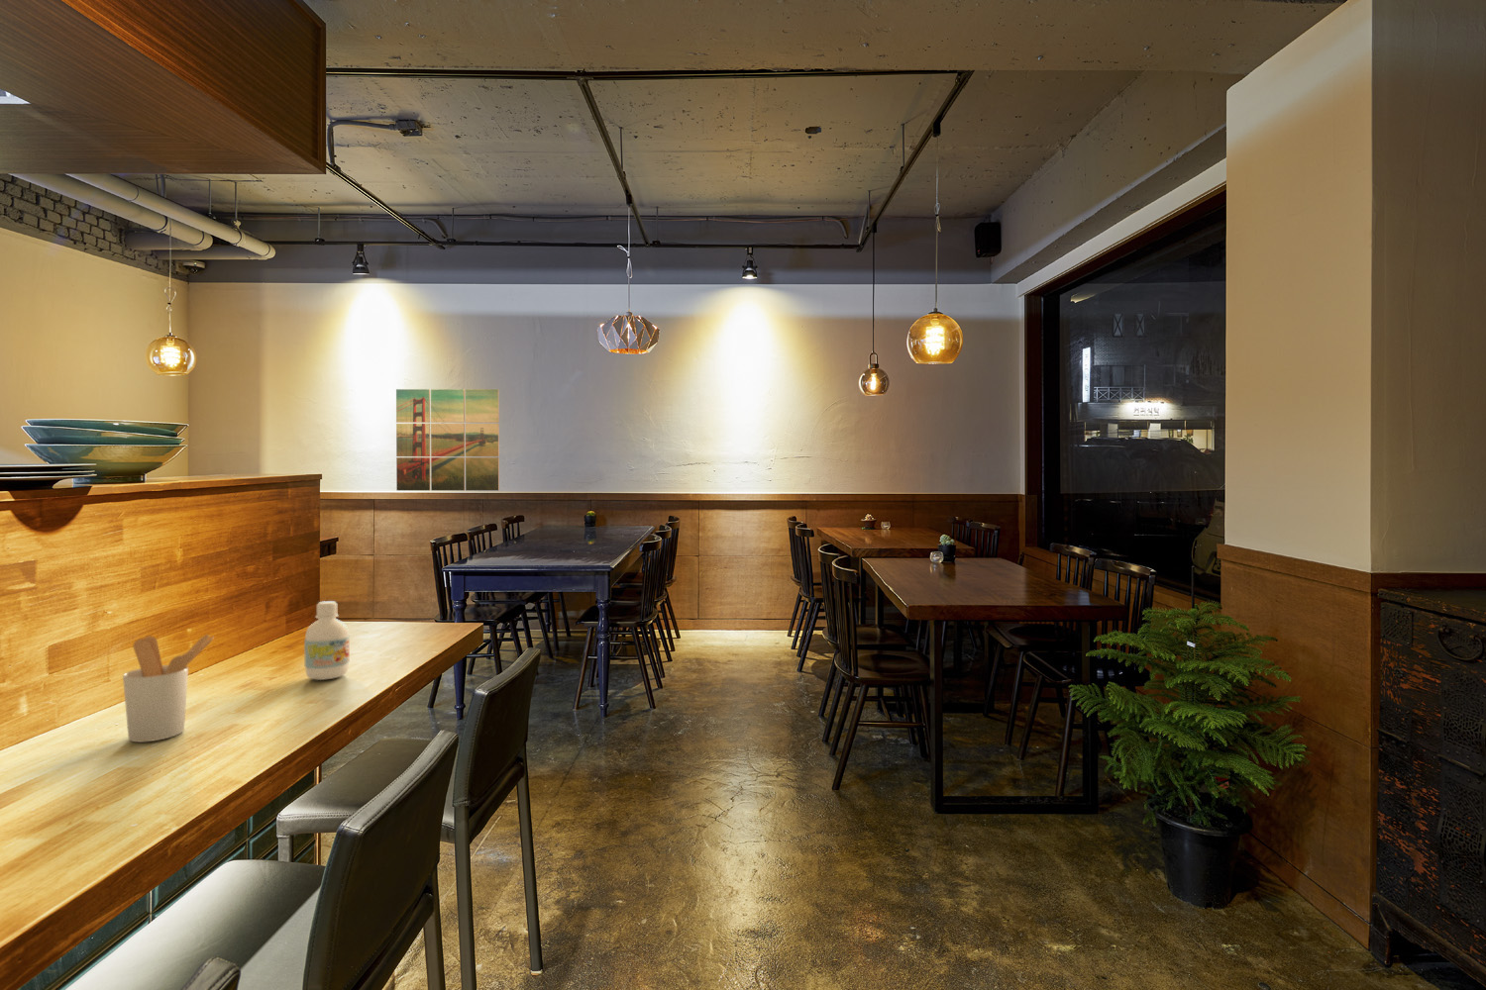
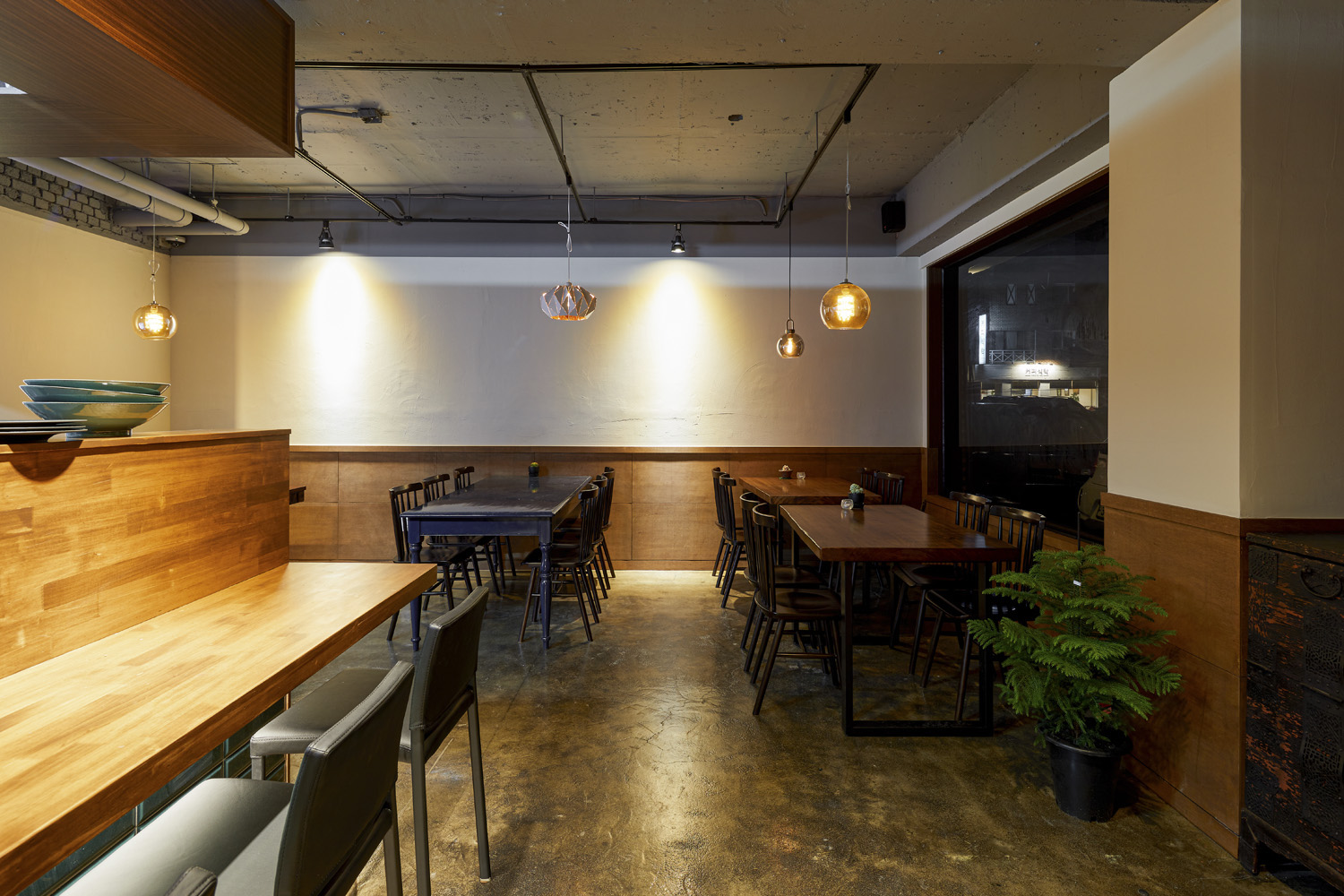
- bottle [303,600,350,681]
- utensil holder [122,633,214,744]
- wall art [396,388,500,491]
